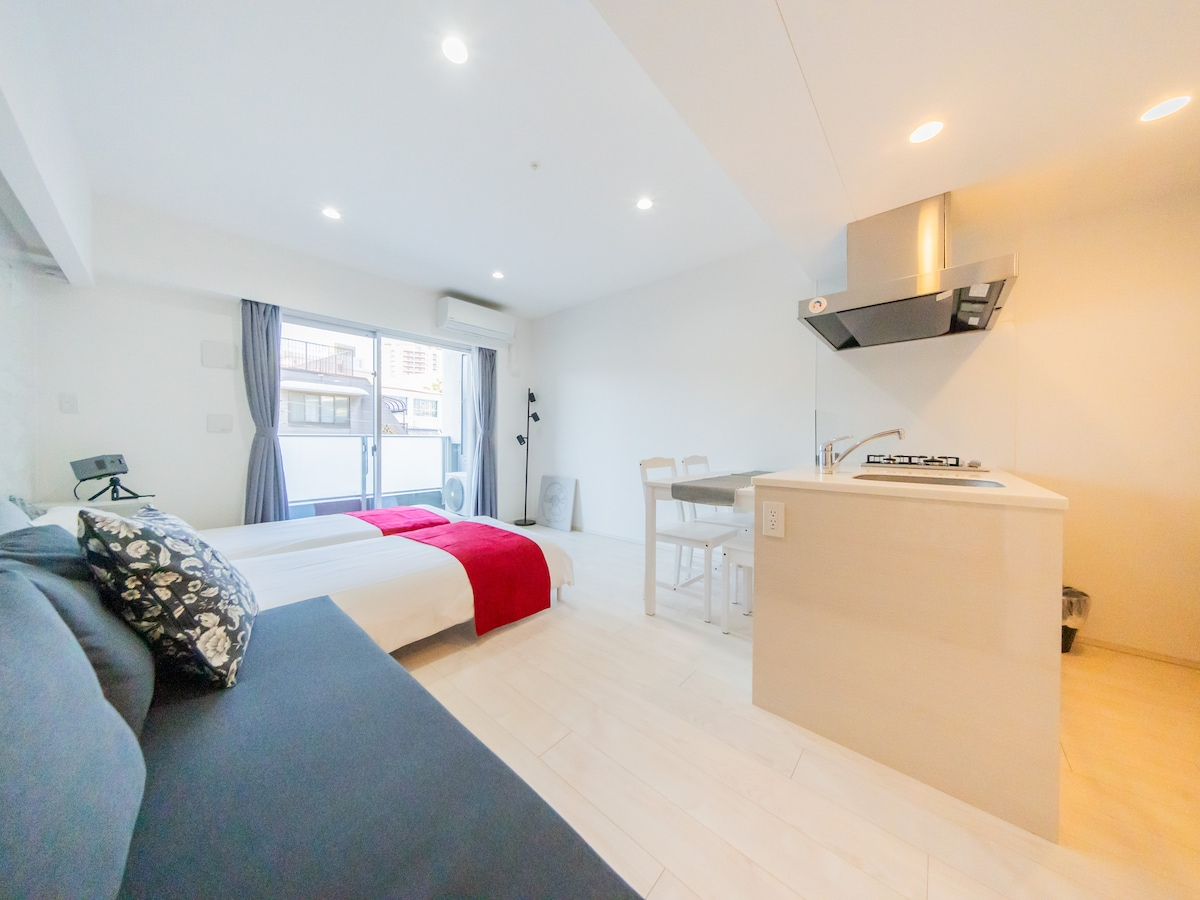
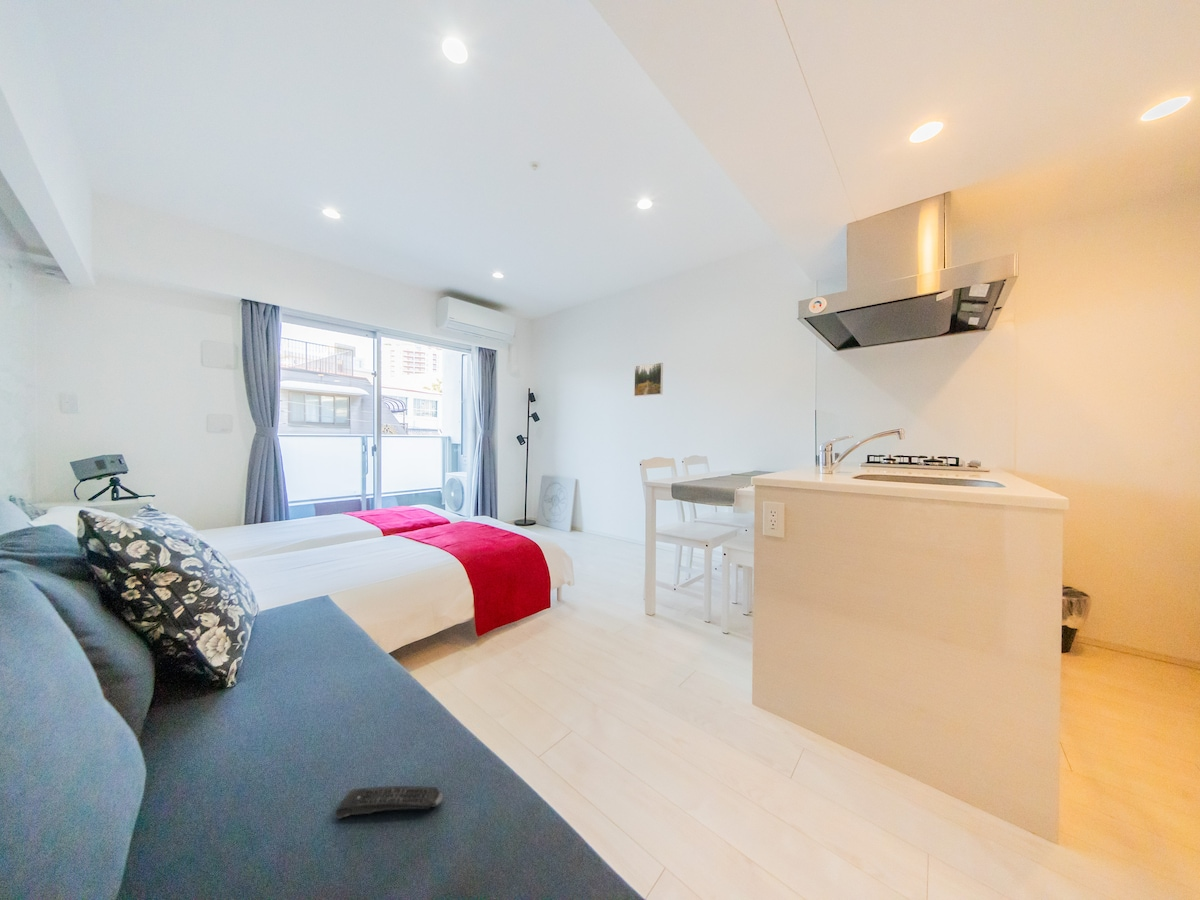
+ remote control [334,785,444,820]
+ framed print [633,362,664,397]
